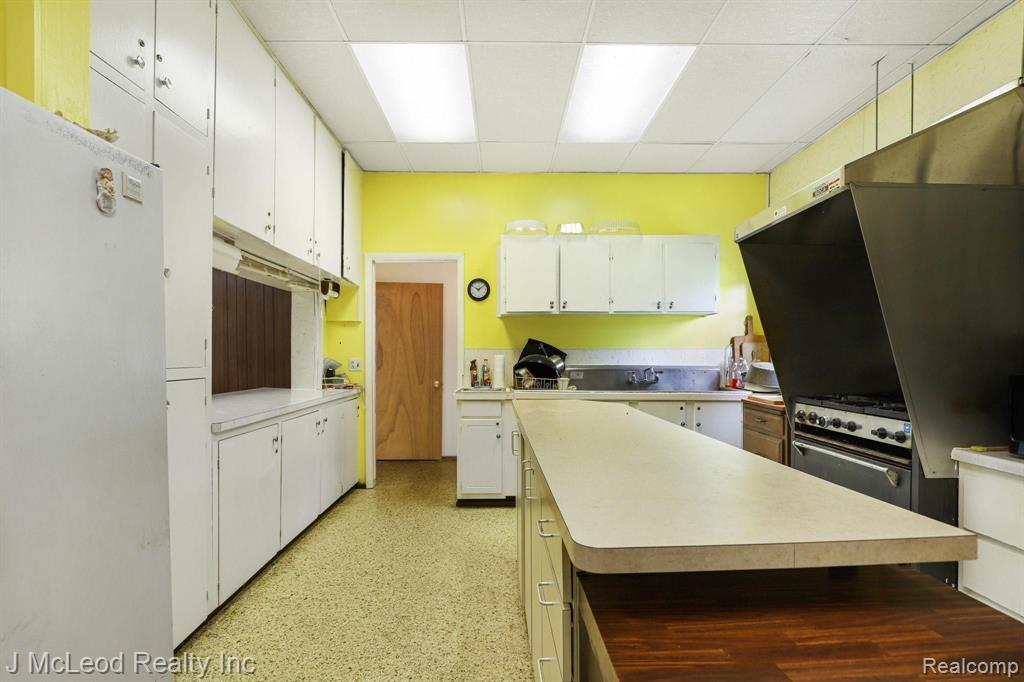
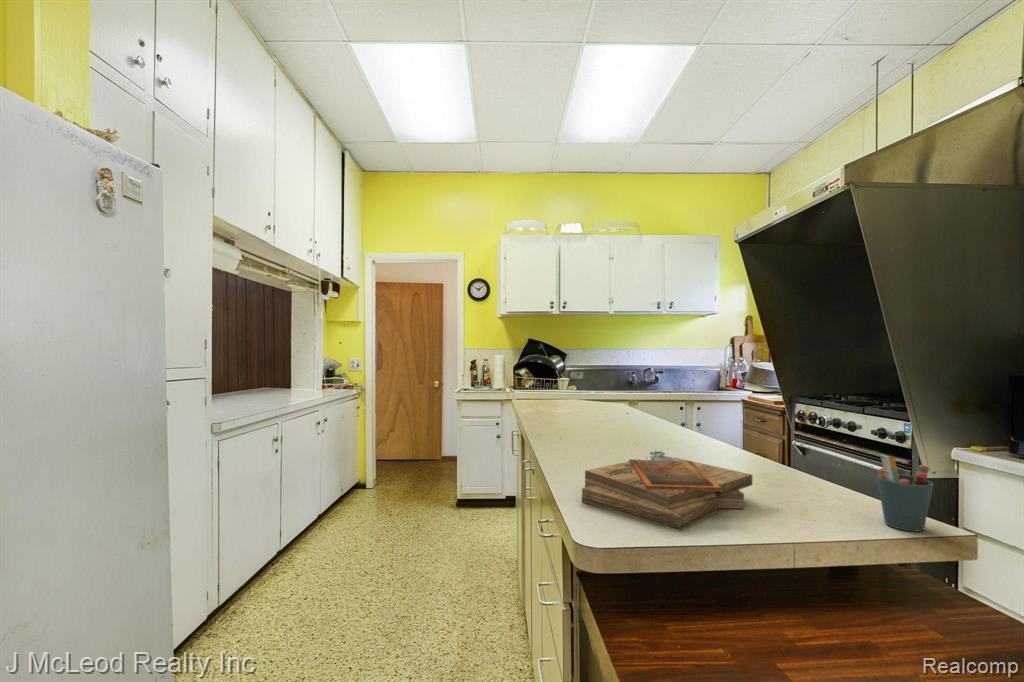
+ pen holder [876,454,934,532]
+ clipboard [581,450,753,532]
